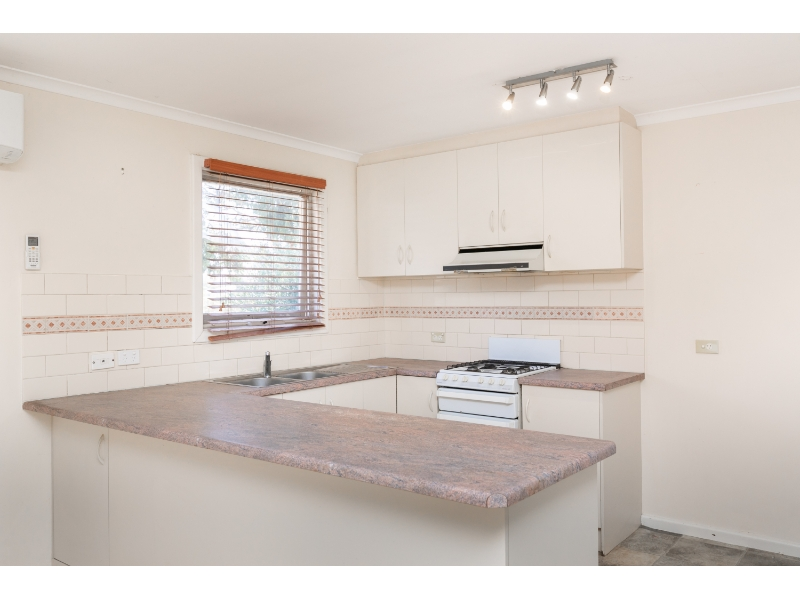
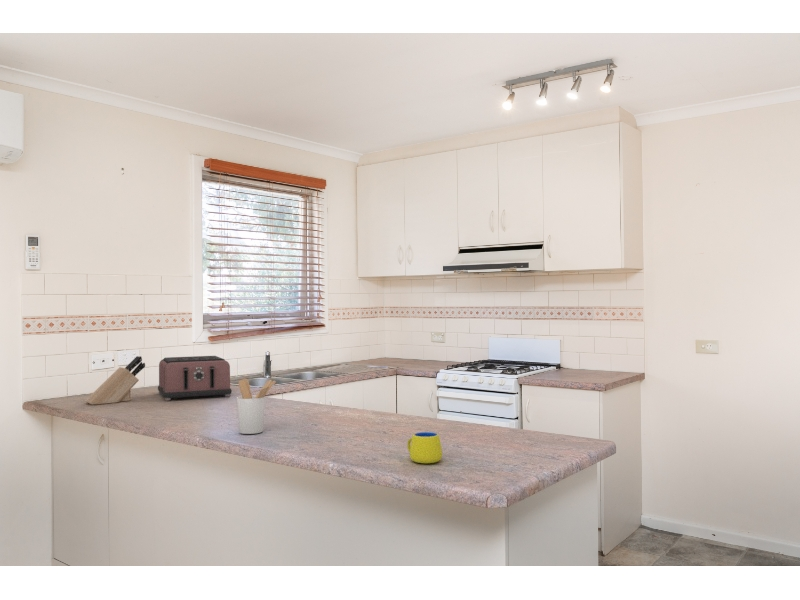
+ mug [406,431,443,464]
+ toaster [157,355,233,402]
+ utensil holder [236,378,277,435]
+ knife block [84,355,146,406]
